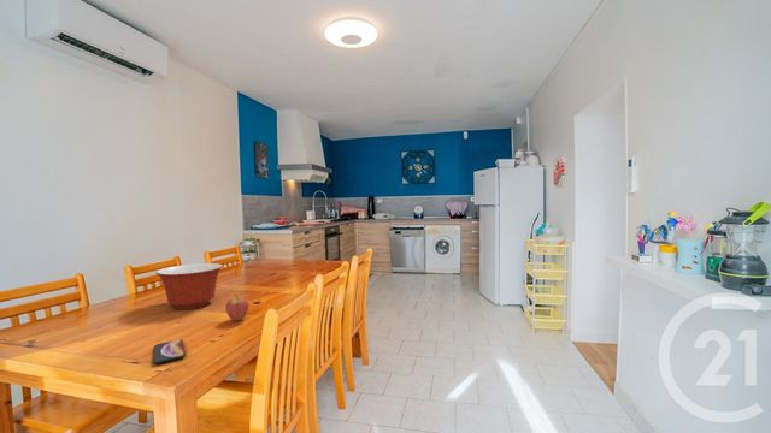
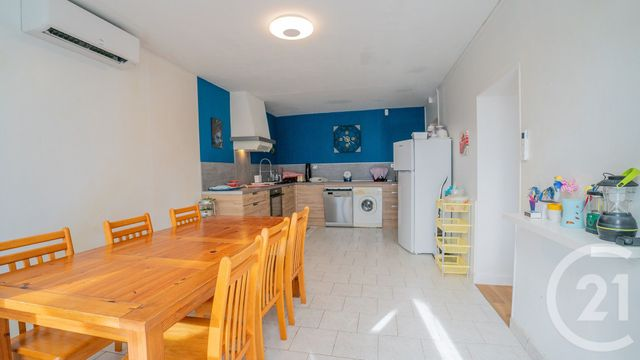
- fruit [224,293,251,322]
- mixing bowl [154,262,224,310]
- smartphone [153,338,187,366]
